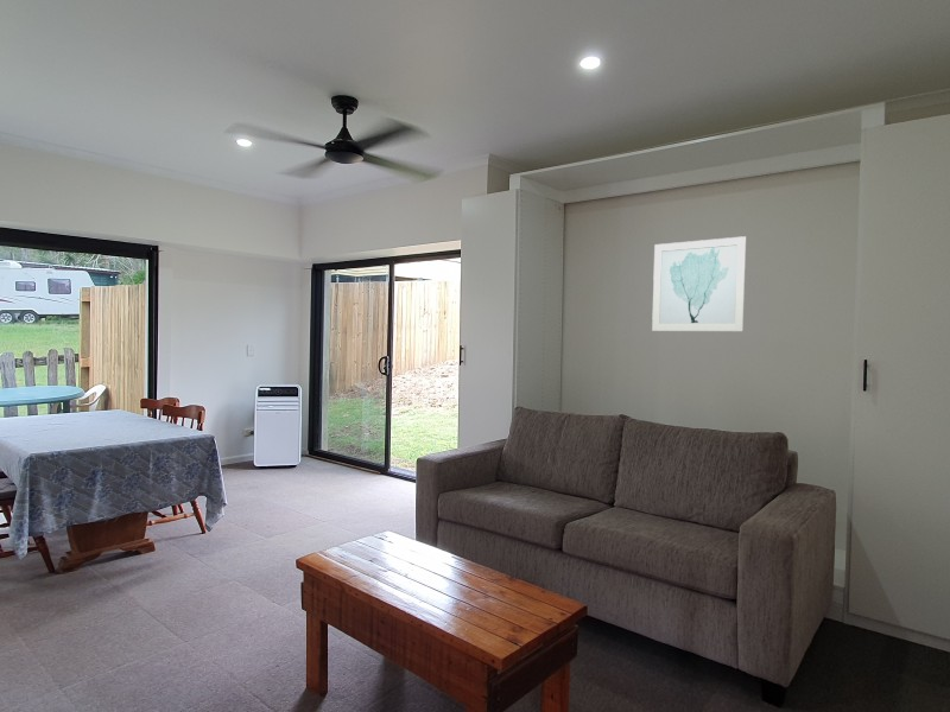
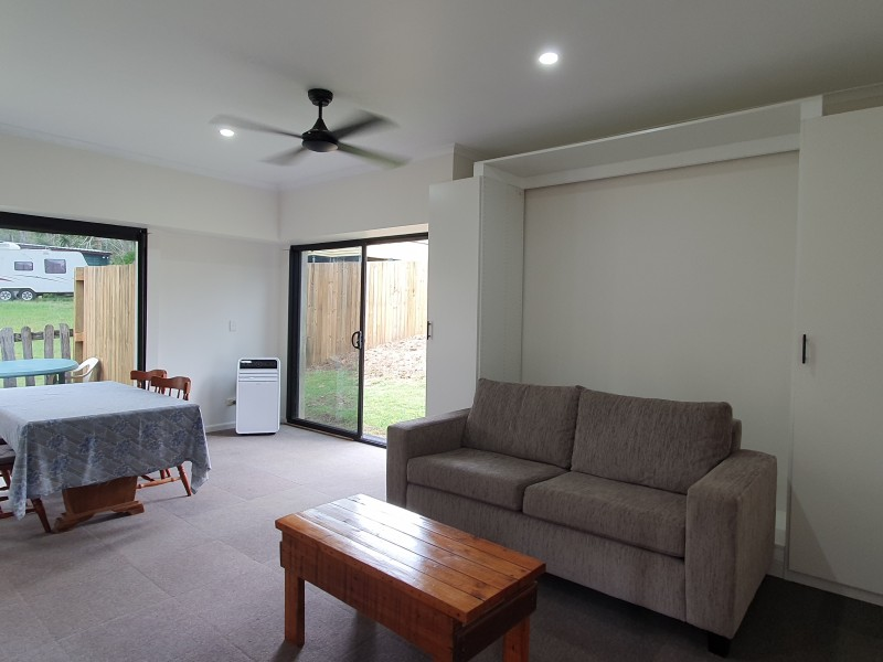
- wall art [651,235,747,332]
